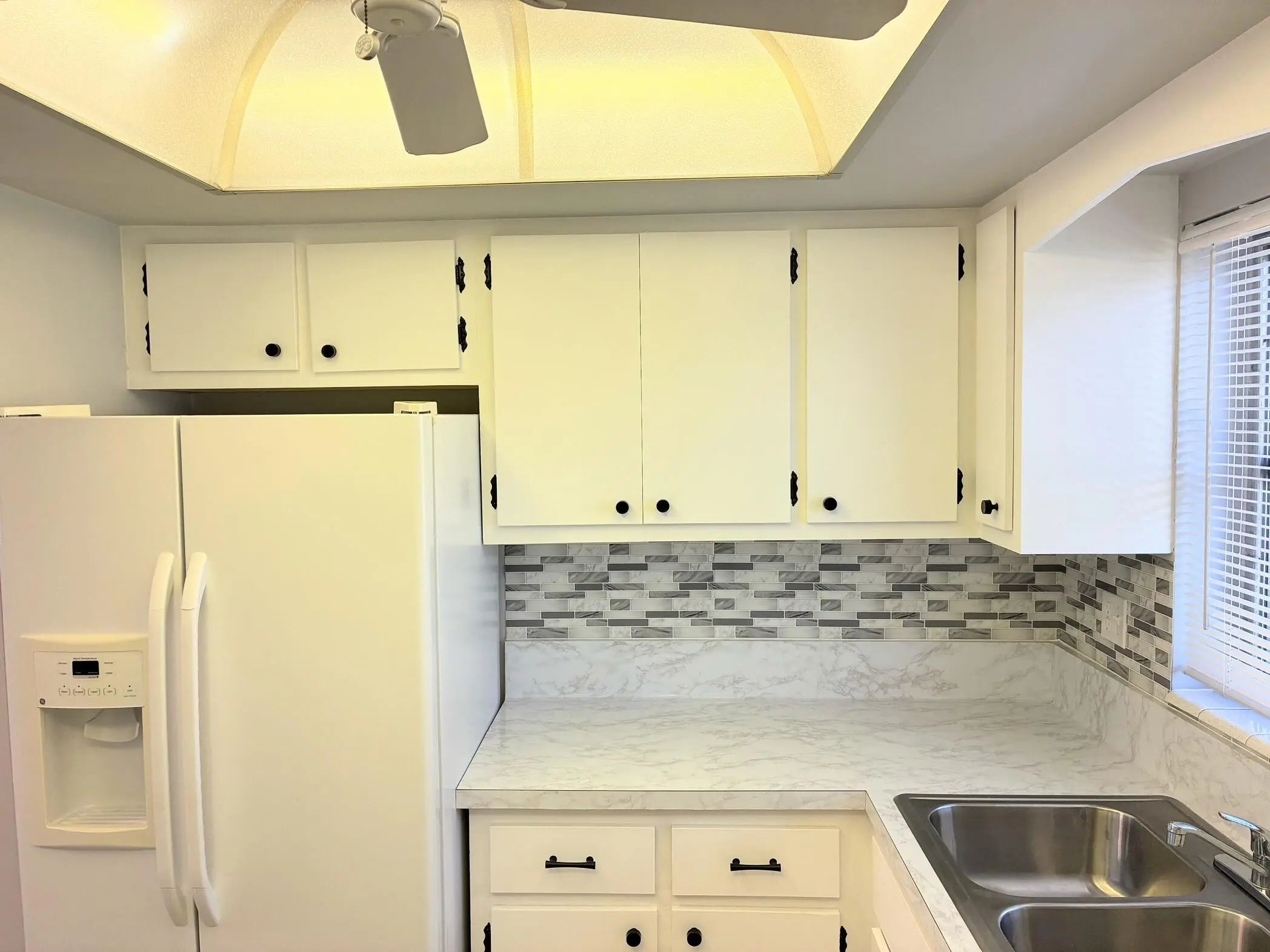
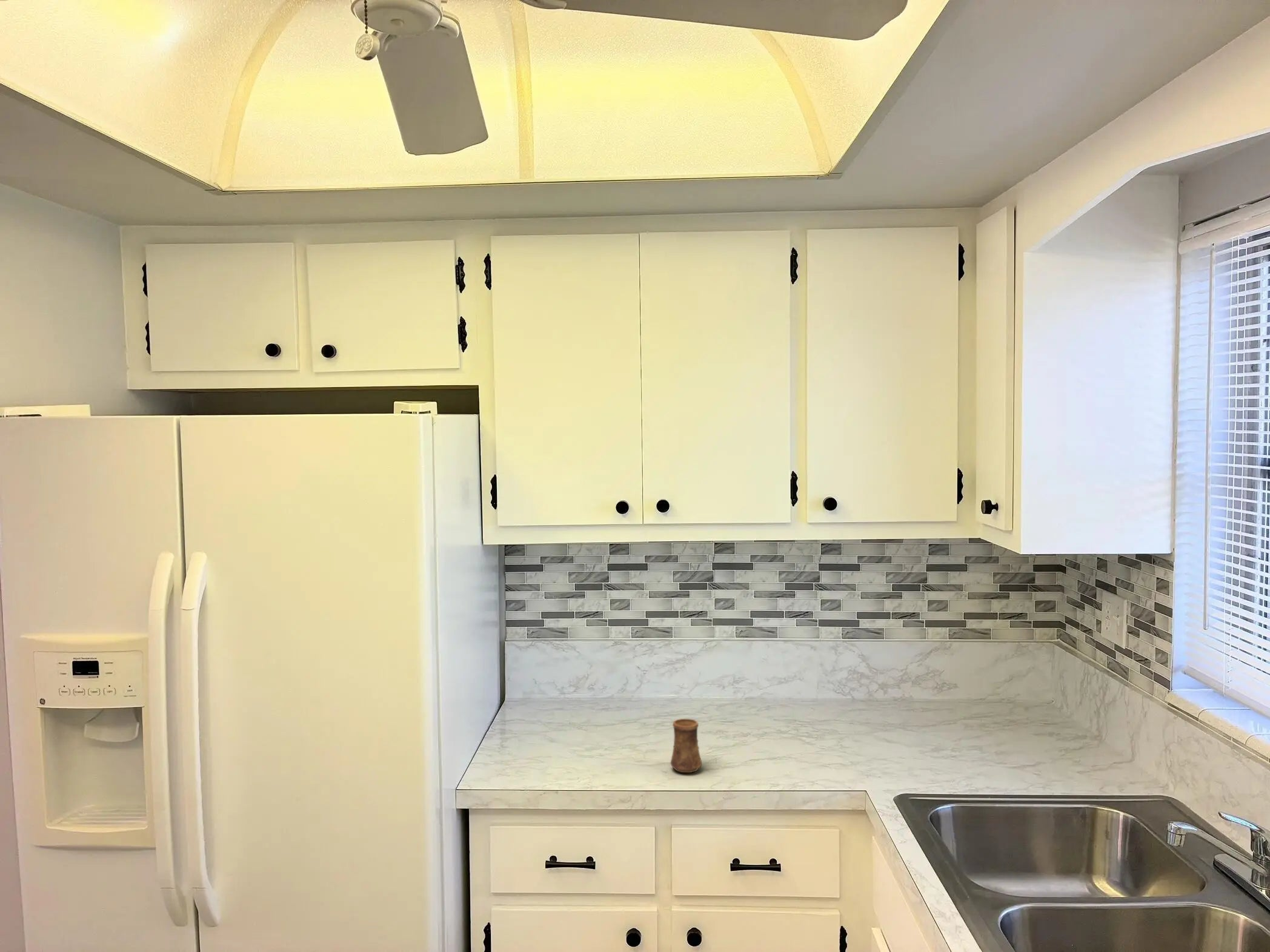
+ cup [670,718,702,773]
